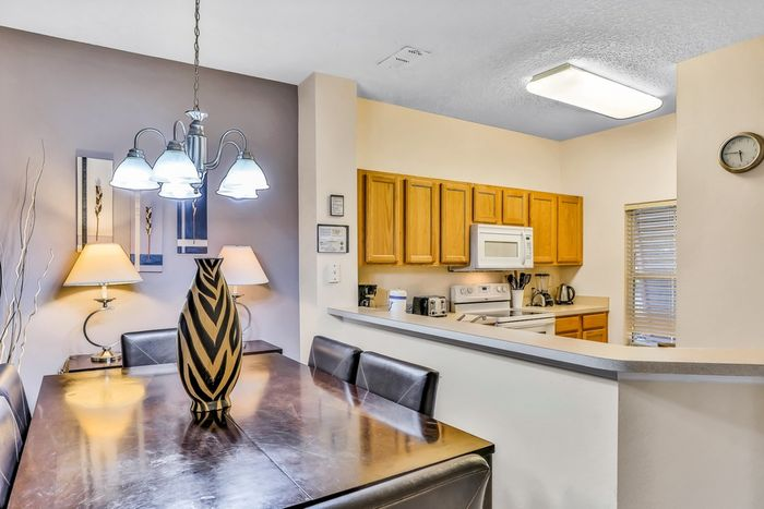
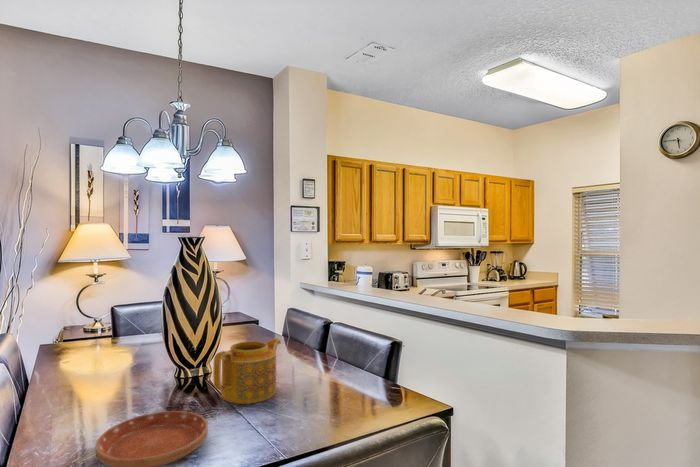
+ saucer [95,410,209,467]
+ teapot [212,337,282,405]
